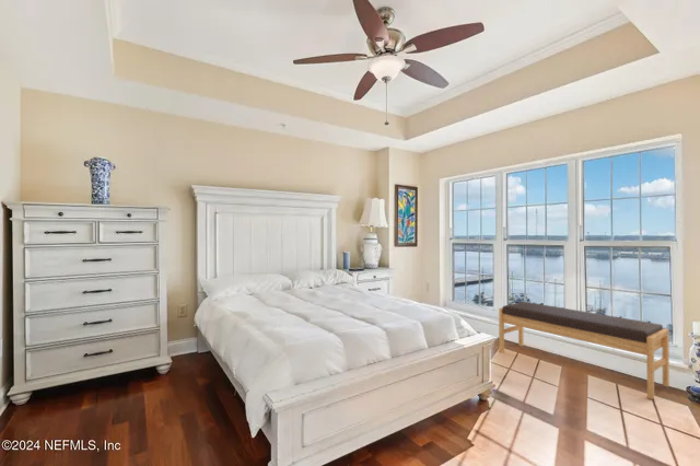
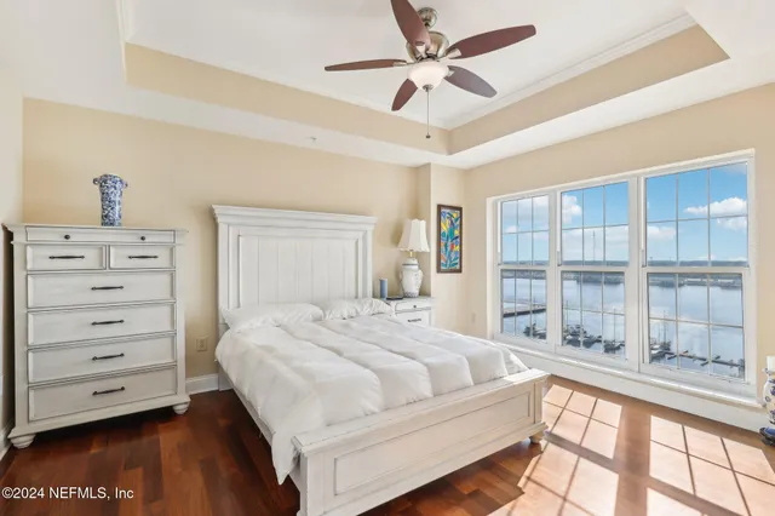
- bench [498,301,670,400]
